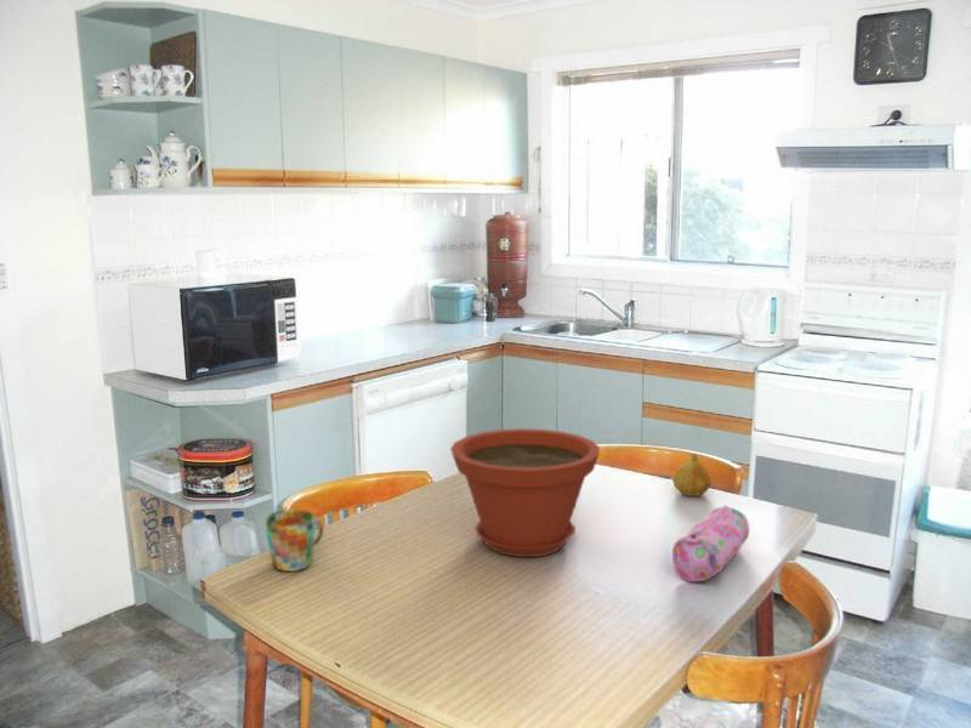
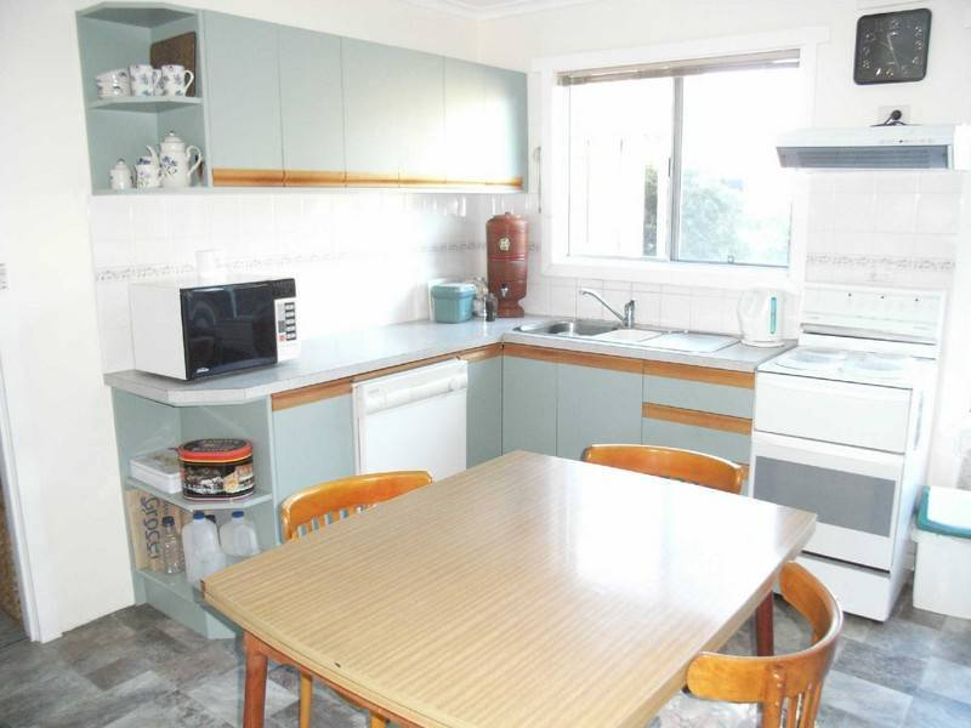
- pencil case [671,505,750,582]
- plant pot [449,427,601,558]
- fruit [671,453,712,497]
- mug [265,508,324,573]
